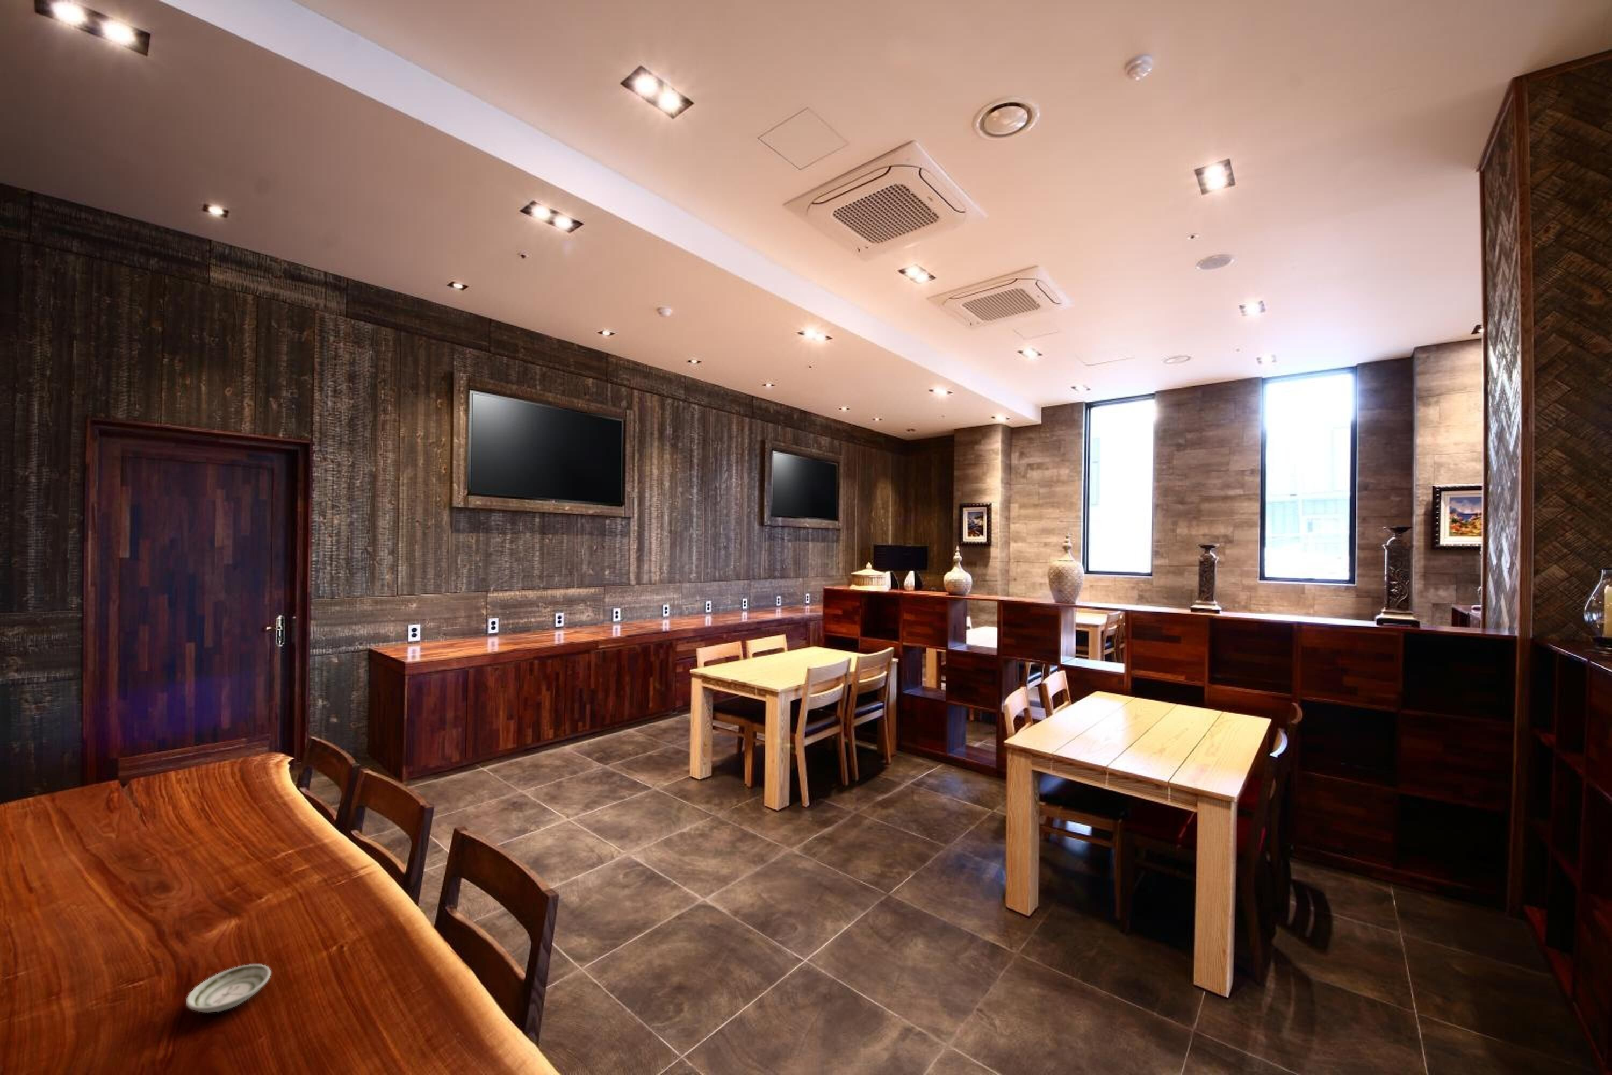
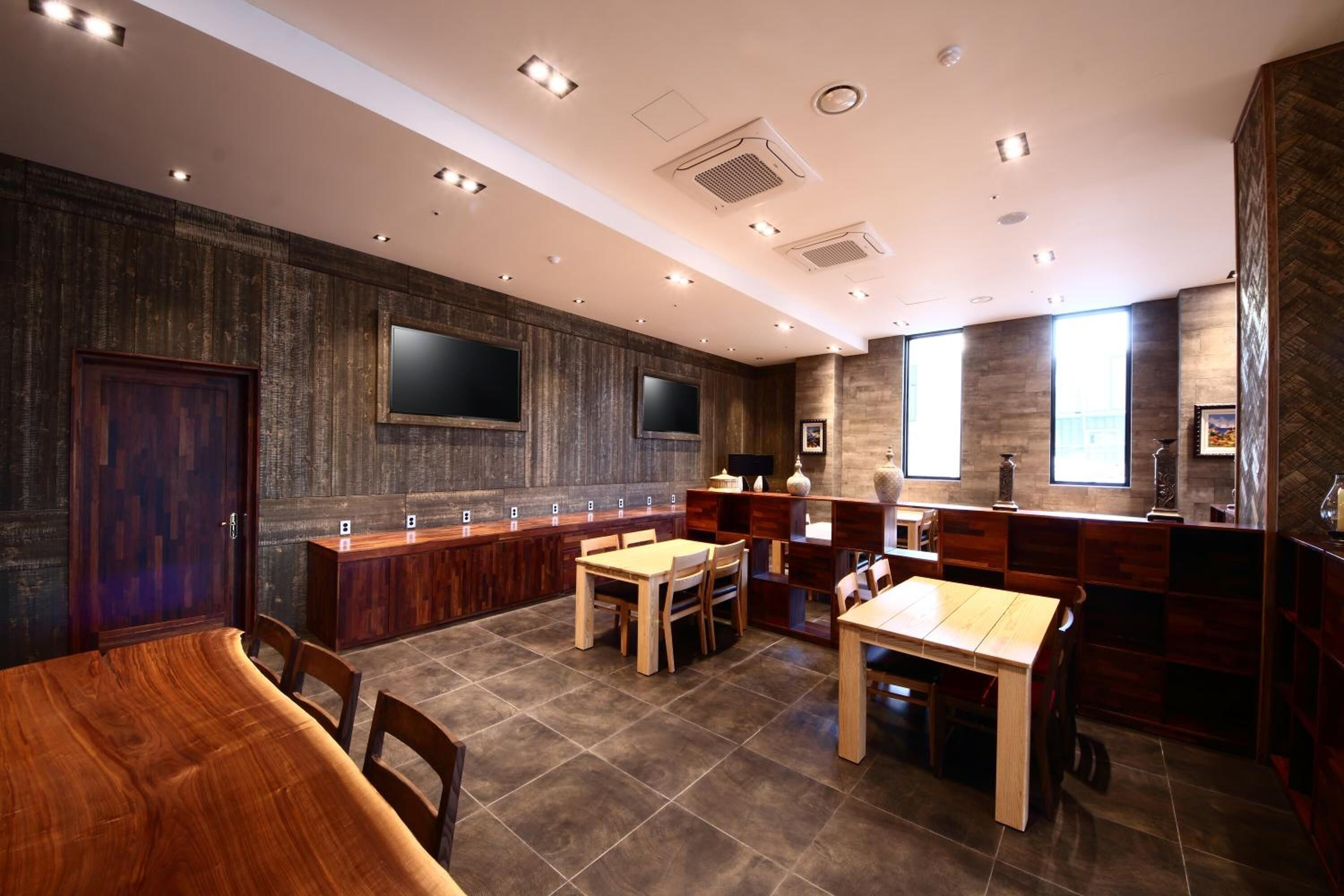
- saucer [186,963,271,1013]
